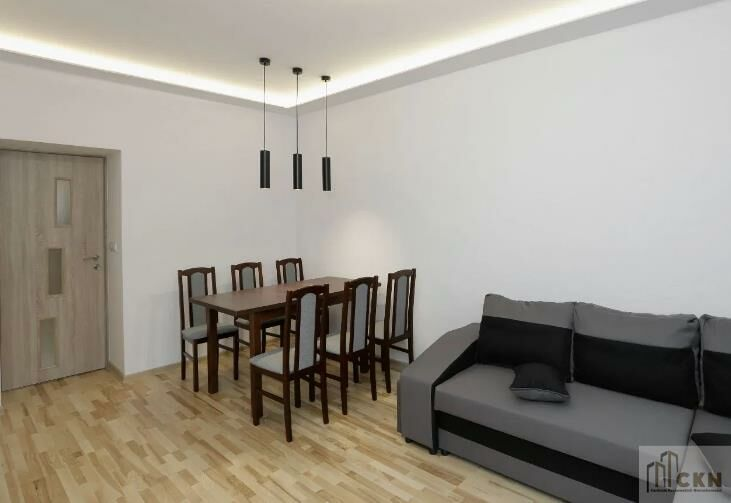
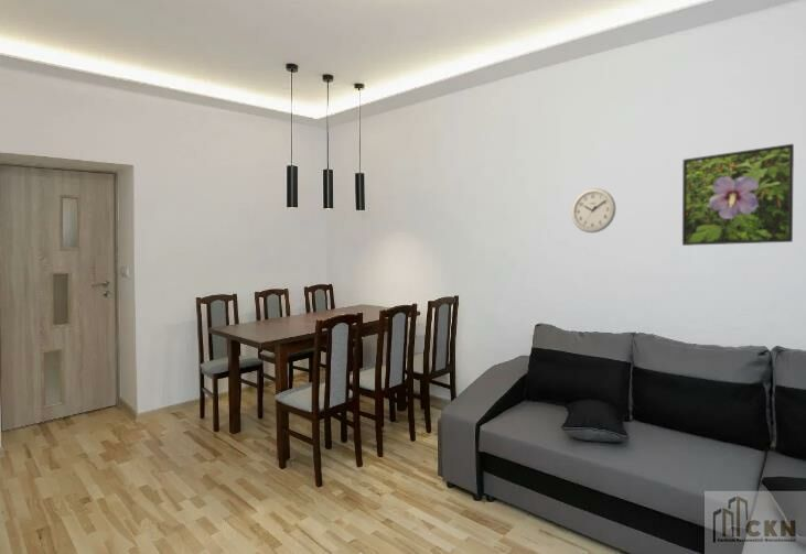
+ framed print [681,143,795,247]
+ wall clock [570,187,617,233]
